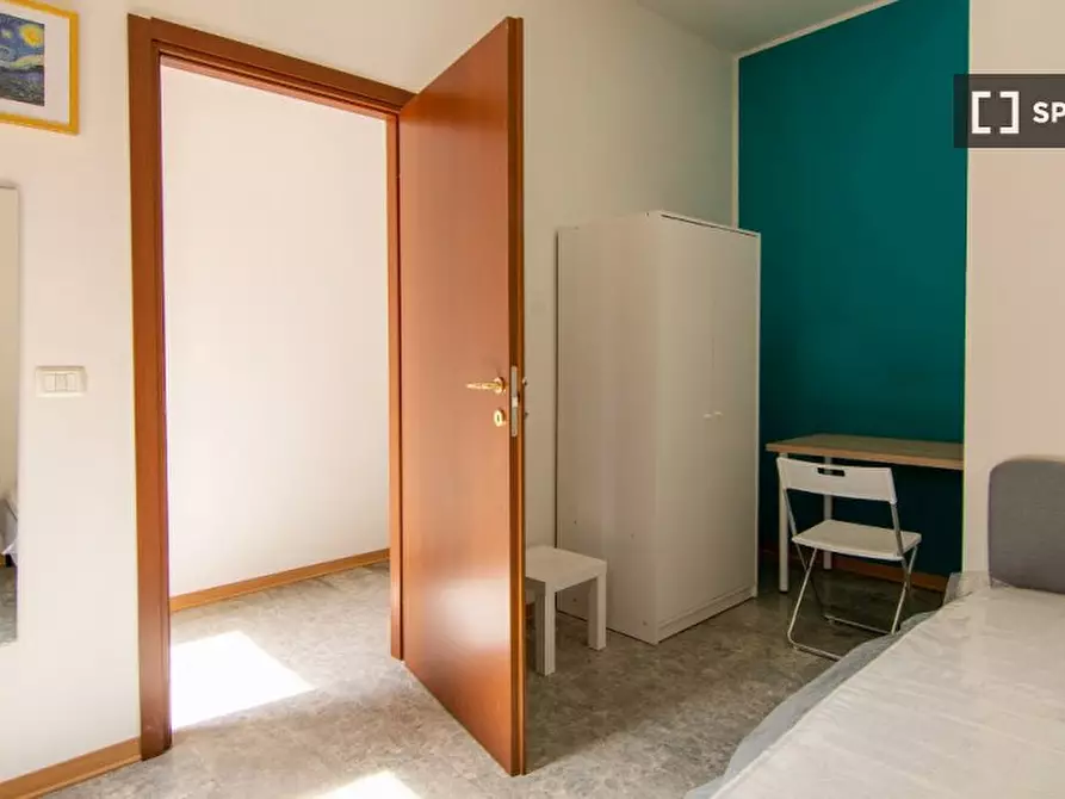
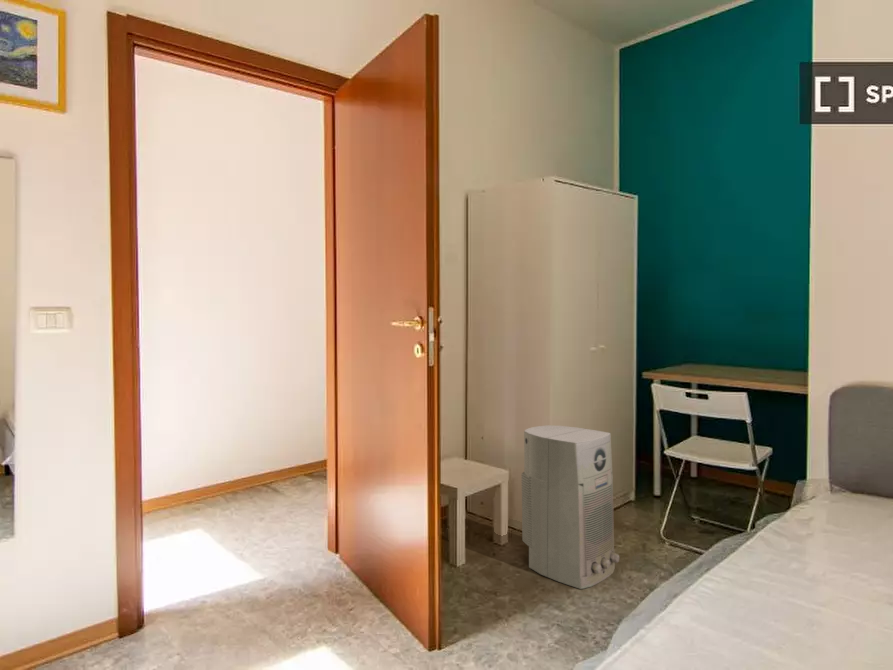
+ air purifier [521,424,621,590]
